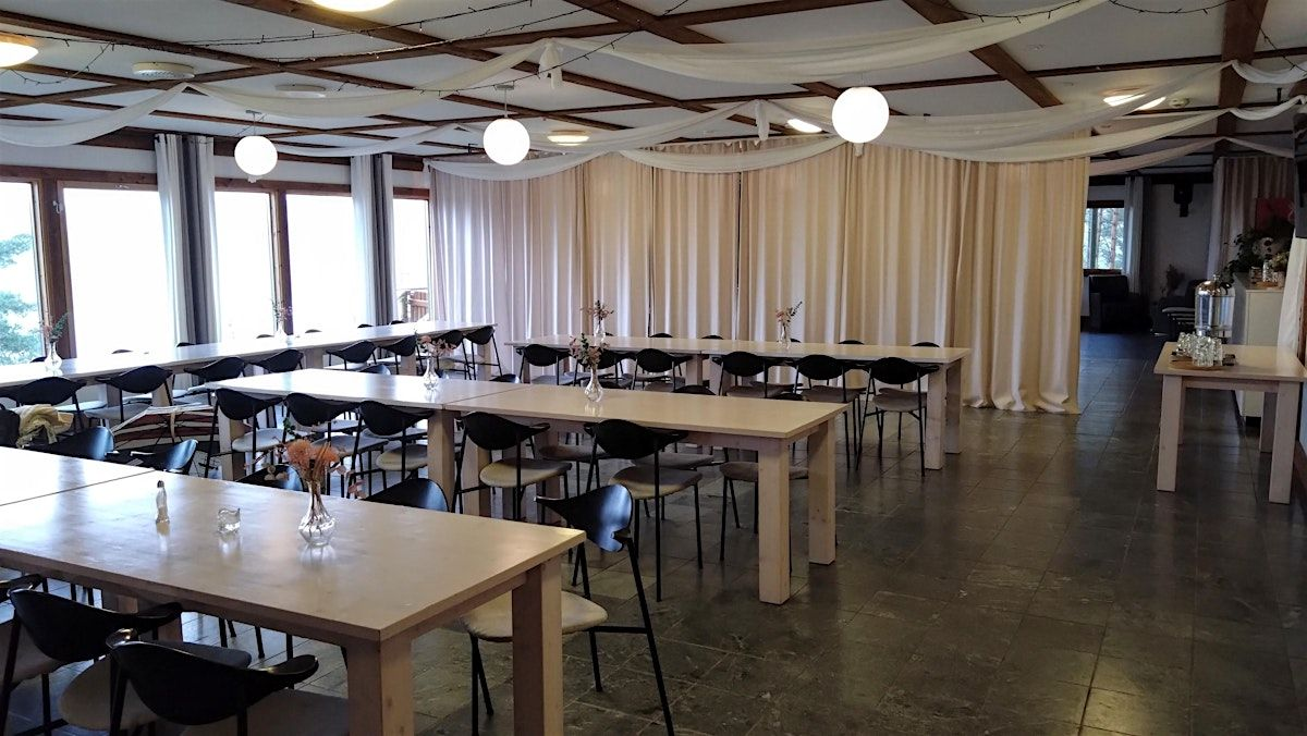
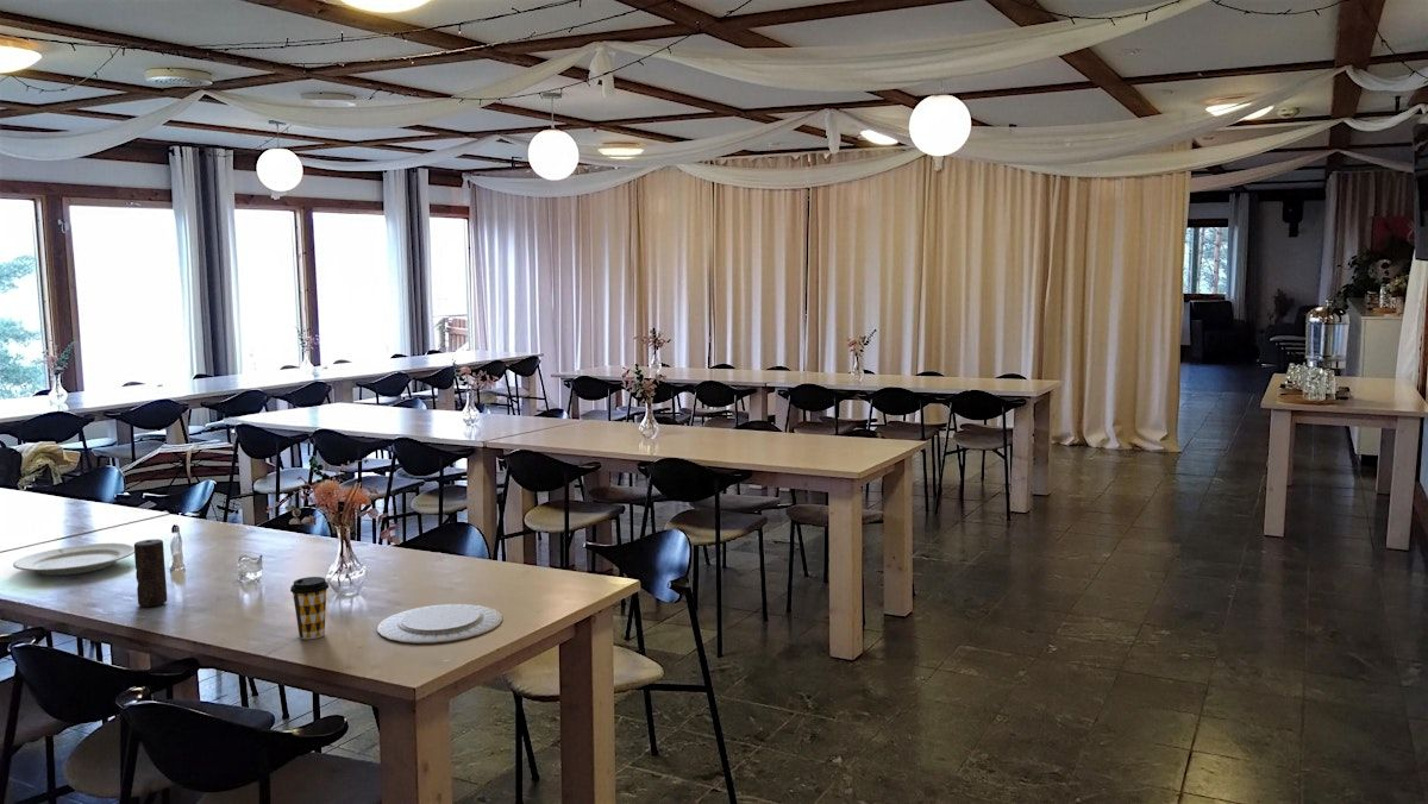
+ candle [133,538,168,608]
+ chinaware [376,603,503,645]
+ coffee cup [289,576,330,640]
+ chinaware [12,542,134,577]
